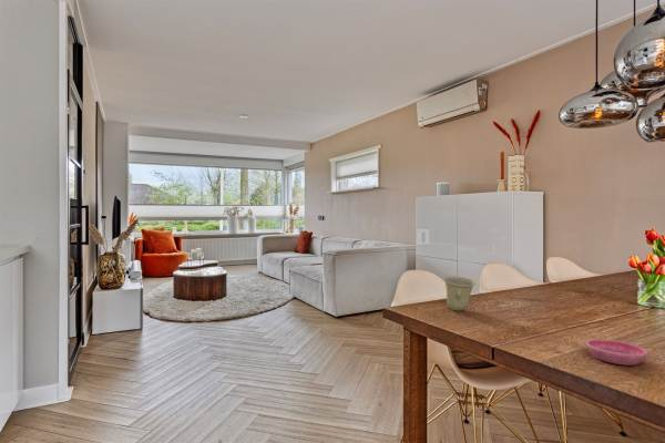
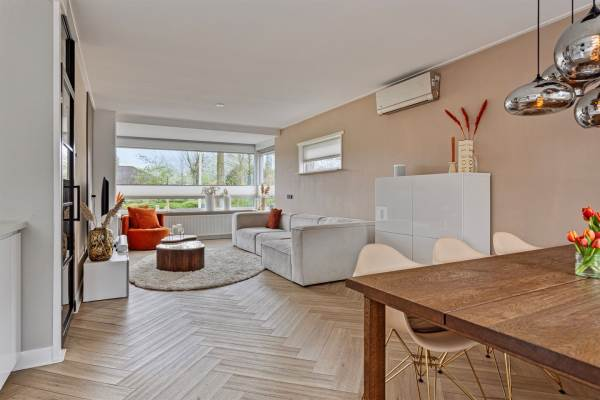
- saucer [584,338,649,367]
- cup [442,276,477,311]
